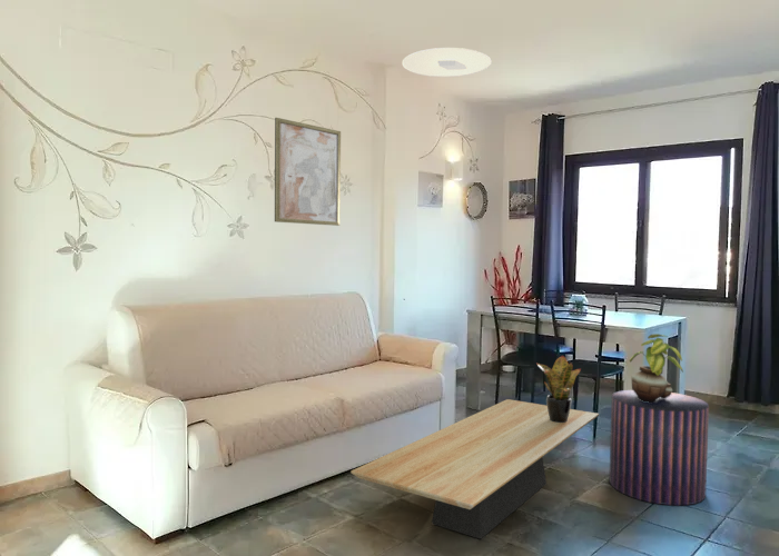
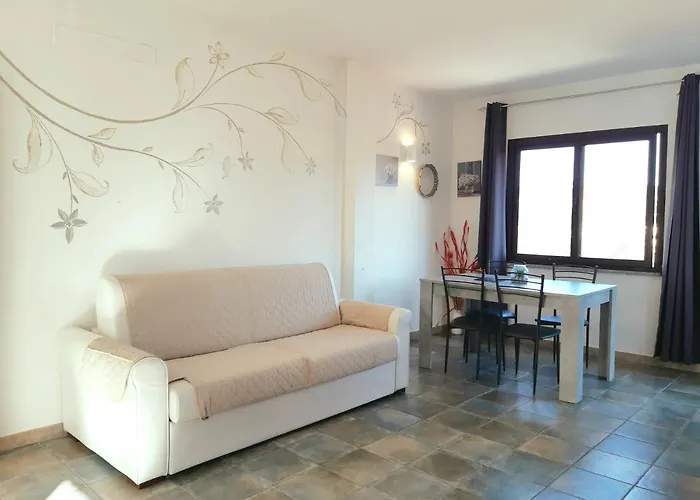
- wall art [274,117,342,227]
- potted plant [536,355,582,423]
- potted plant [629,332,684,403]
- ceiling light [401,47,493,78]
- stool [609,389,710,507]
- coffee table [349,398,600,540]
